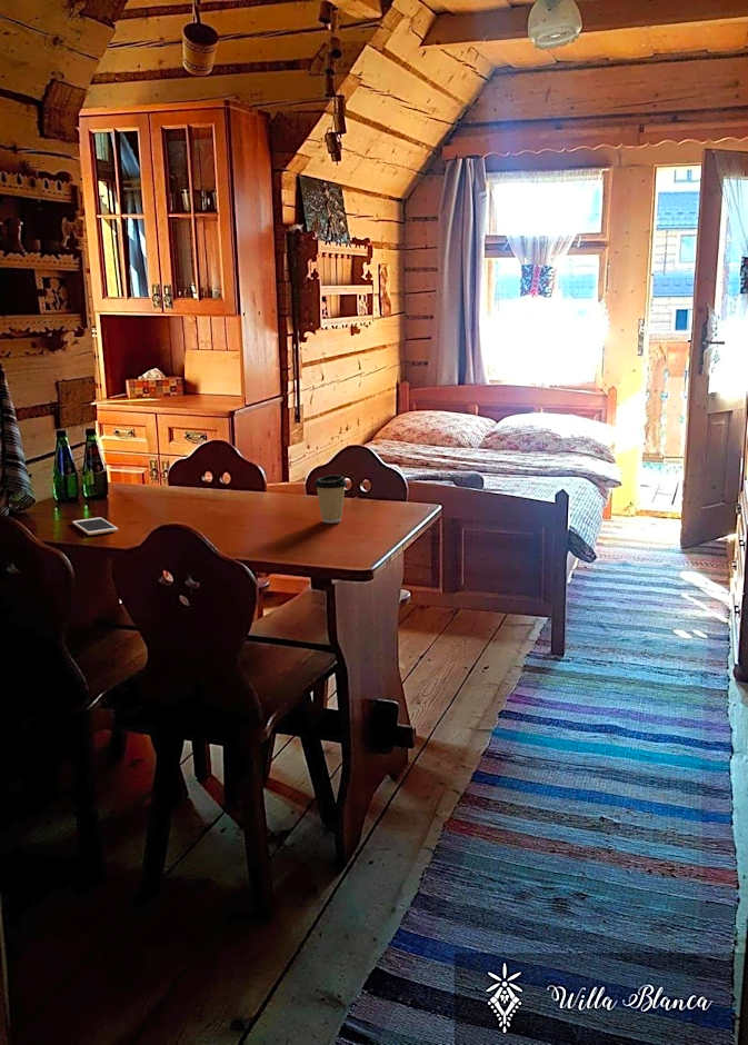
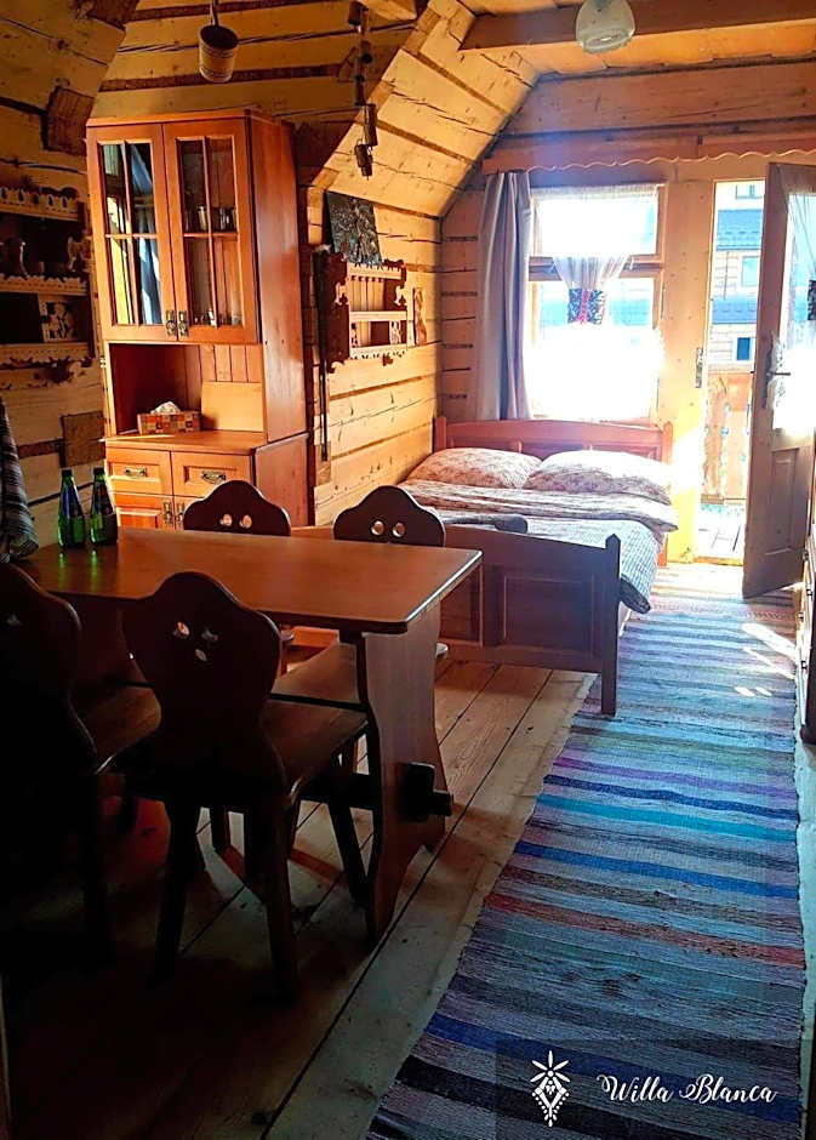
- cell phone [71,516,119,536]
- coffee cup [313,474,348,524]
